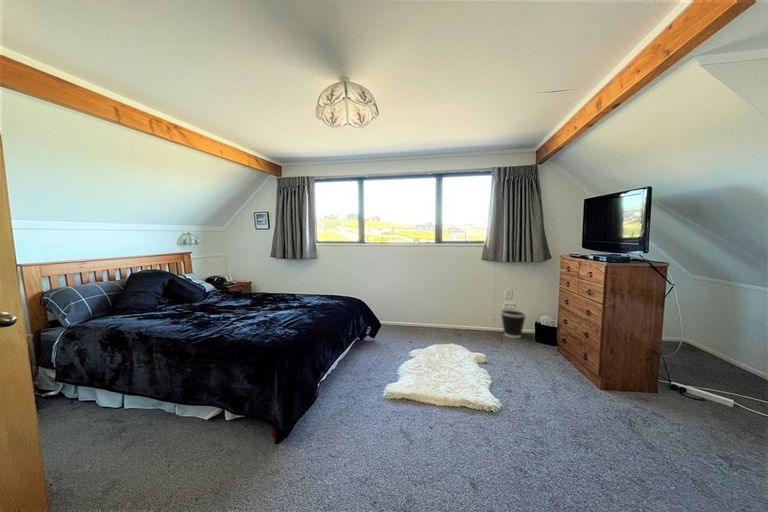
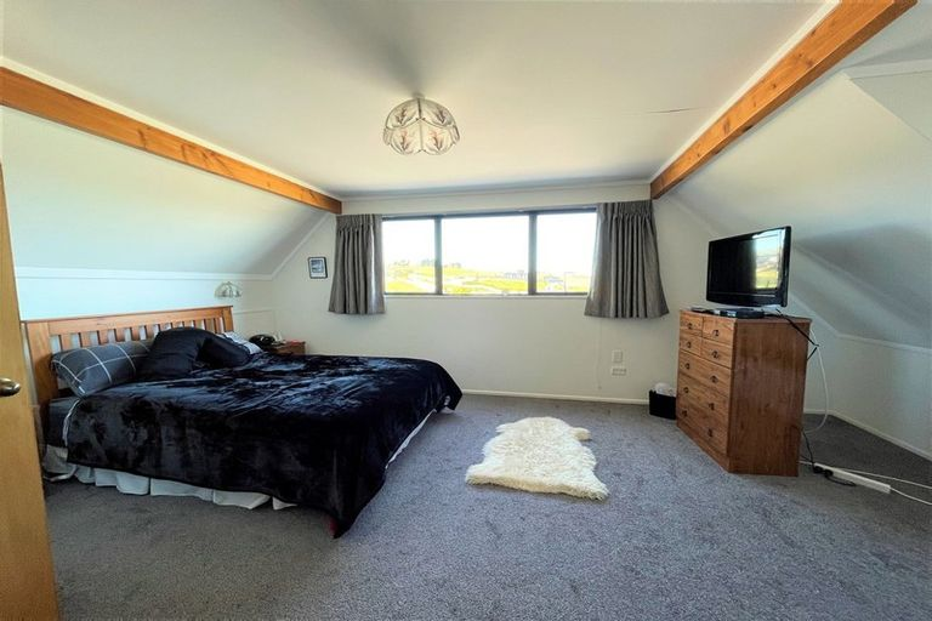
- wastebasket [499,308,528,339]
